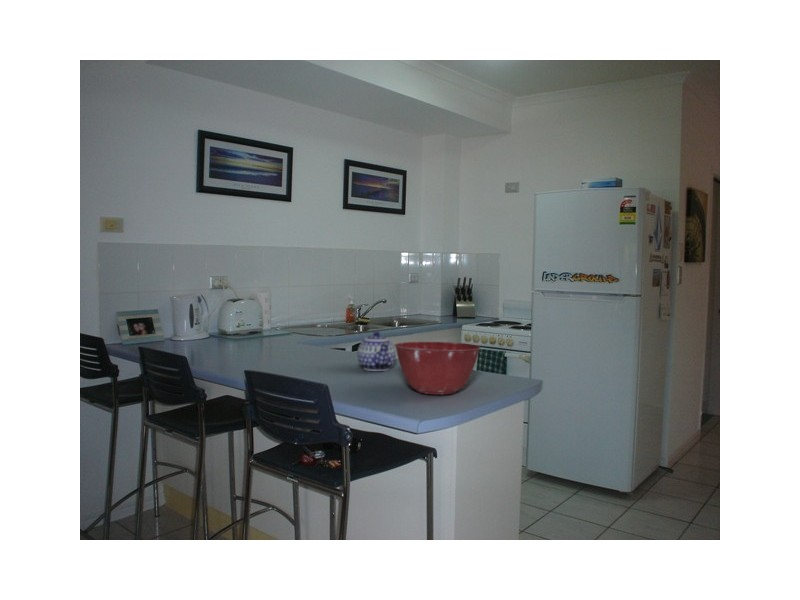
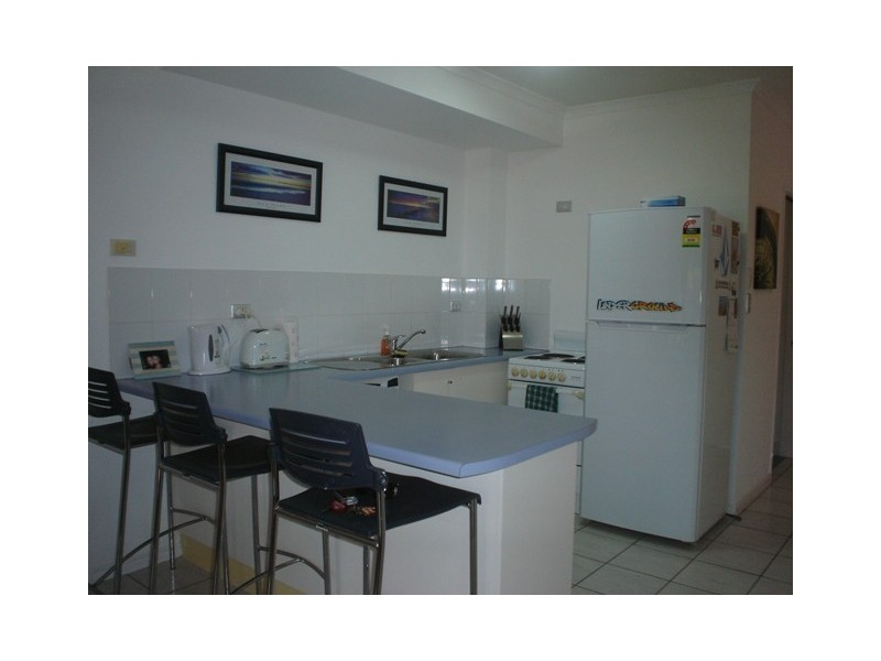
- mixing bowl [394,341,481,395]
- teapot [357,330,397,372]
